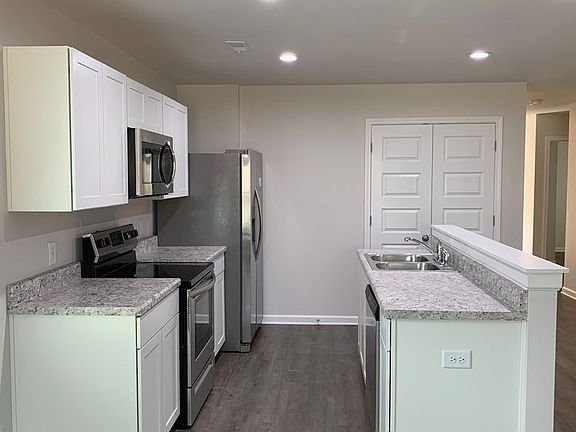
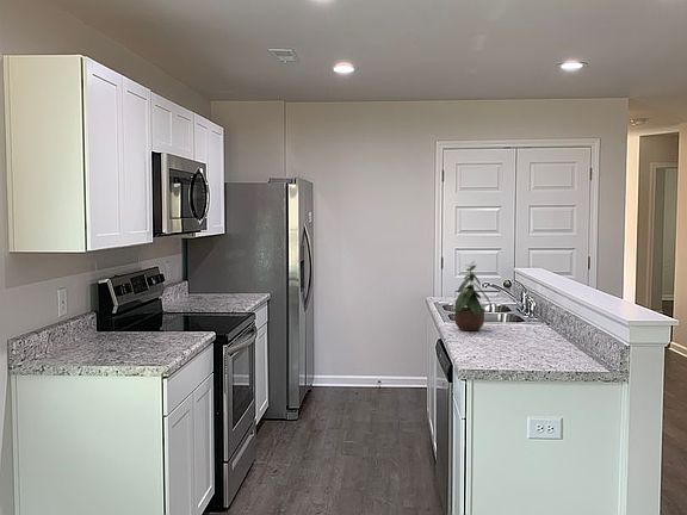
+ potted plant [453,260,493,333]
